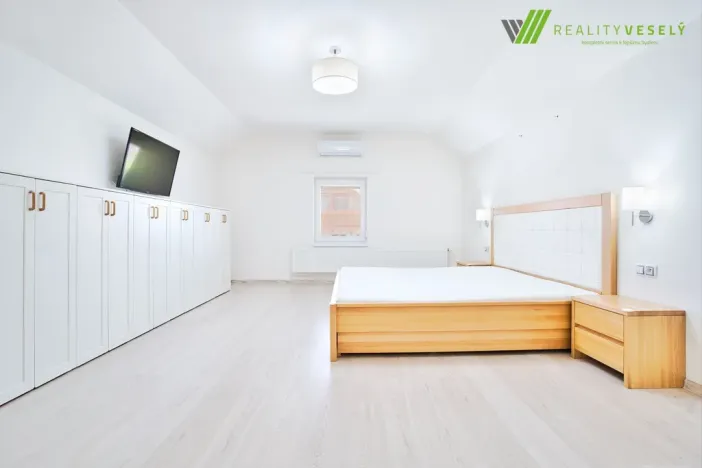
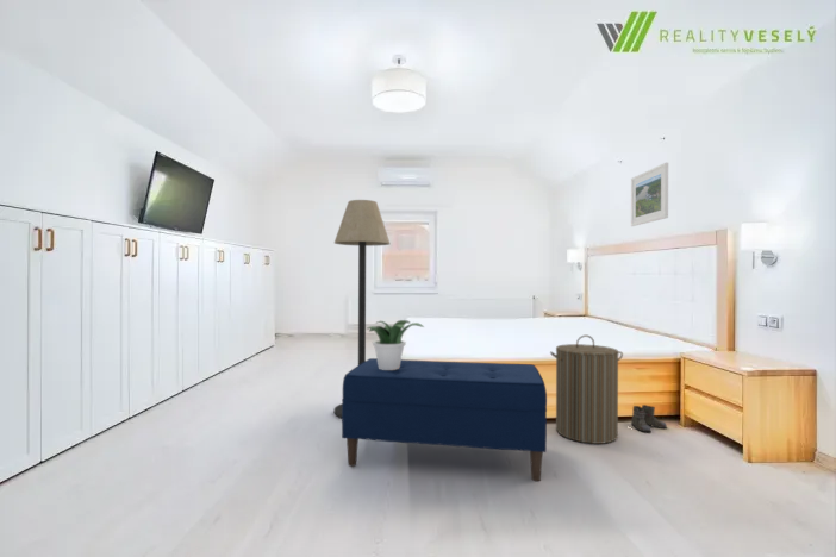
+ laundry hamper [549,334,624,445]
+ floor lamp [332,199,391,419]
+ bench [341,357,548,482]
+ potted plant [366,319,425,370]
+ boots [630,403,668,433]
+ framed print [630,162,669,227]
